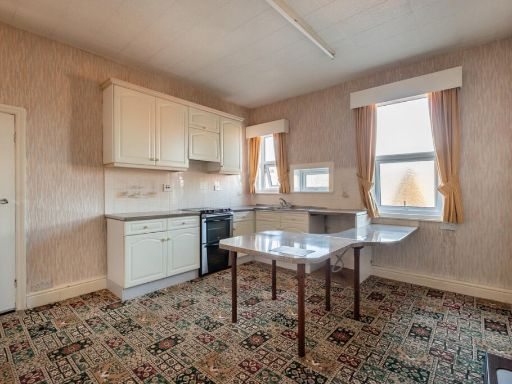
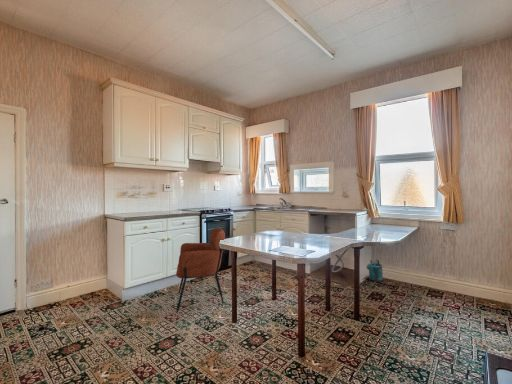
+ watering can [366,259,384,282]
+ chair [175,227,226,313]
